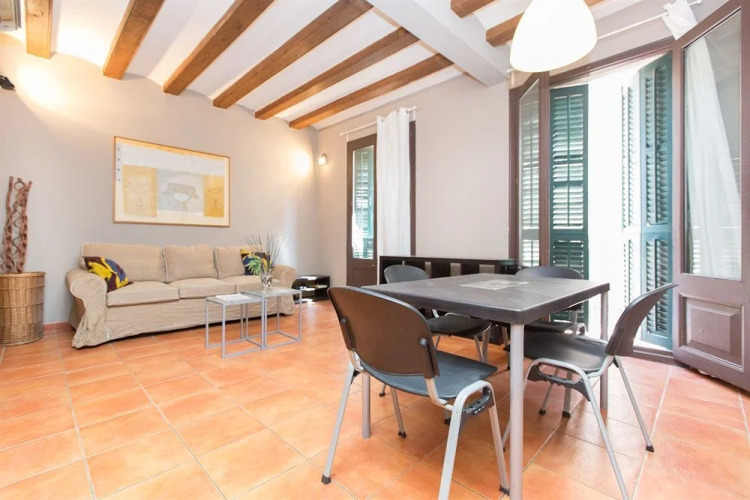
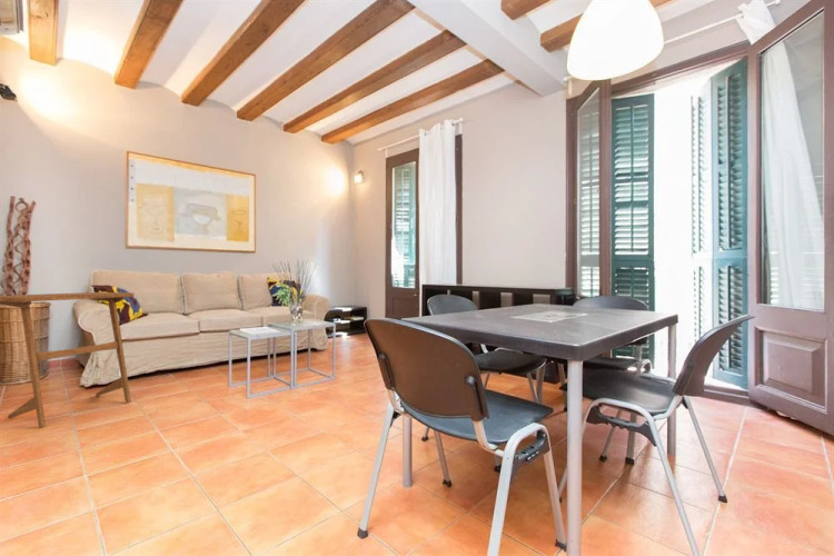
+ side table [0,291,136,428]
